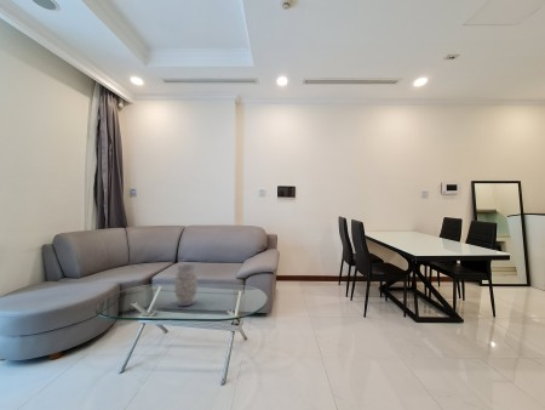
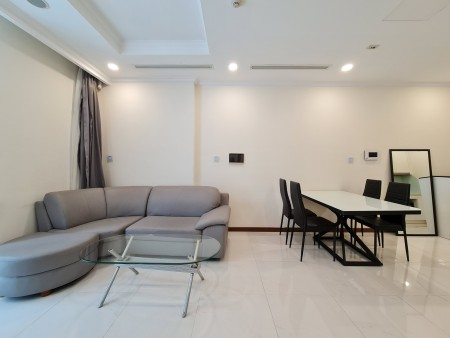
- vase [173,263,199,307]
